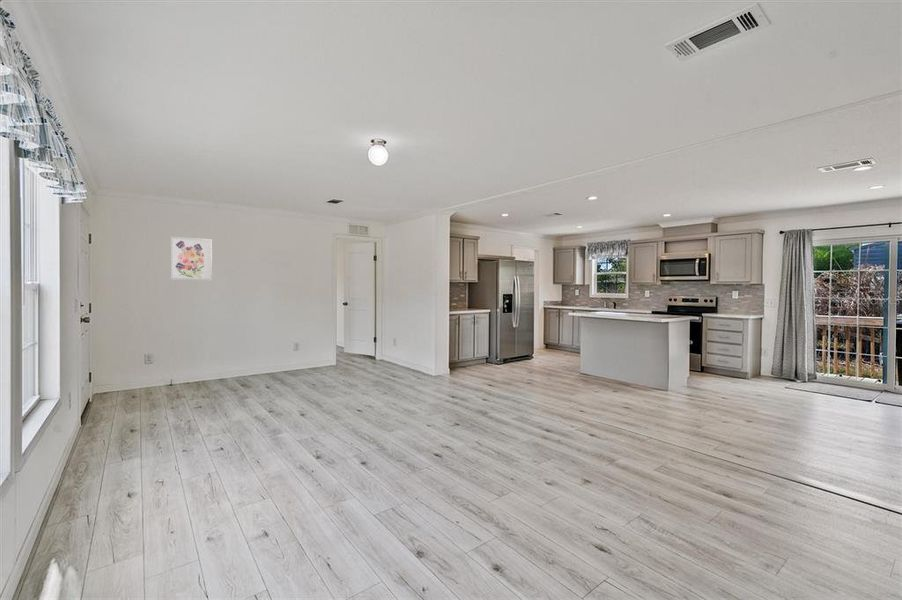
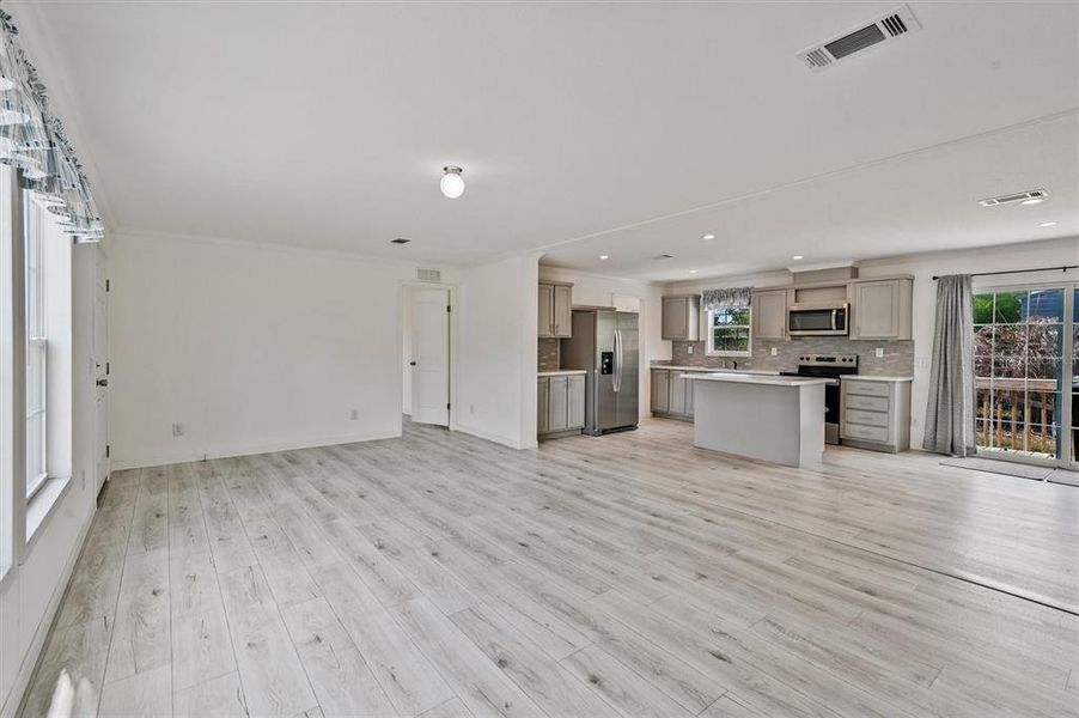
- wall art [170,236,213,281]
